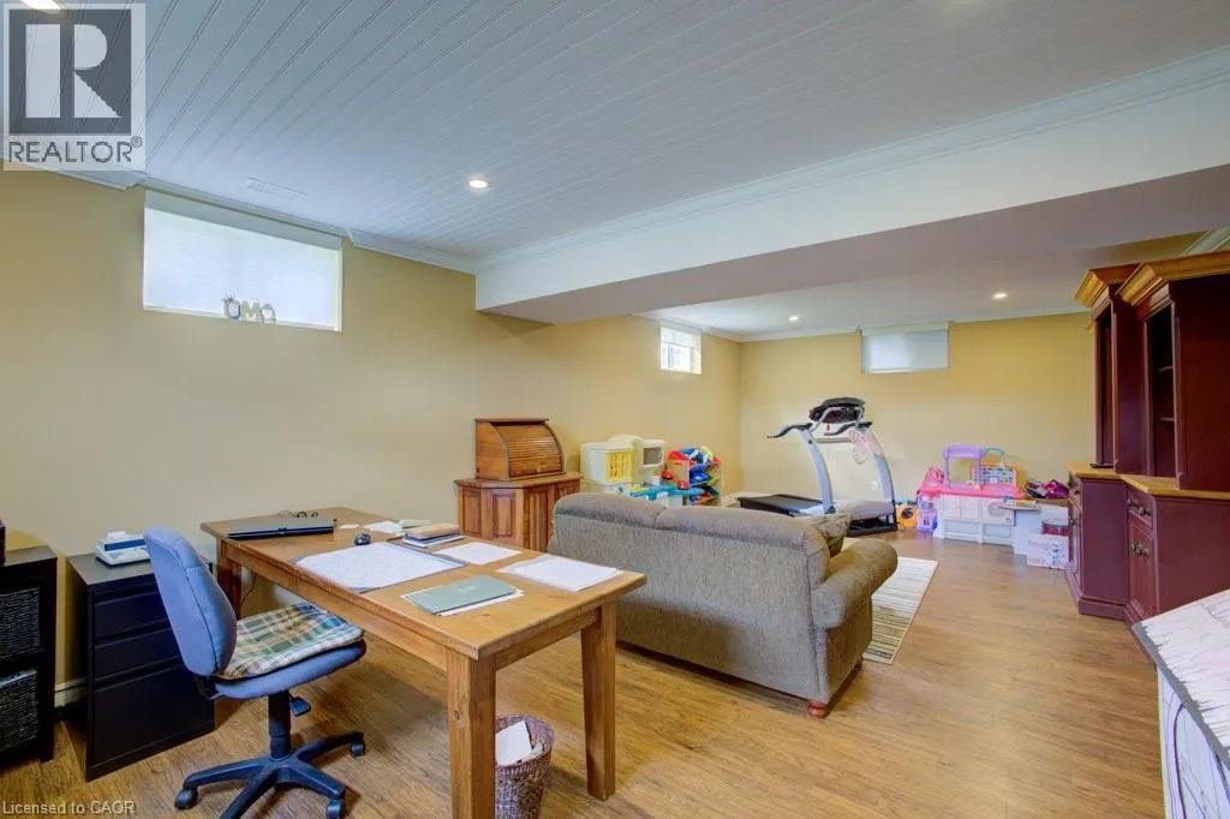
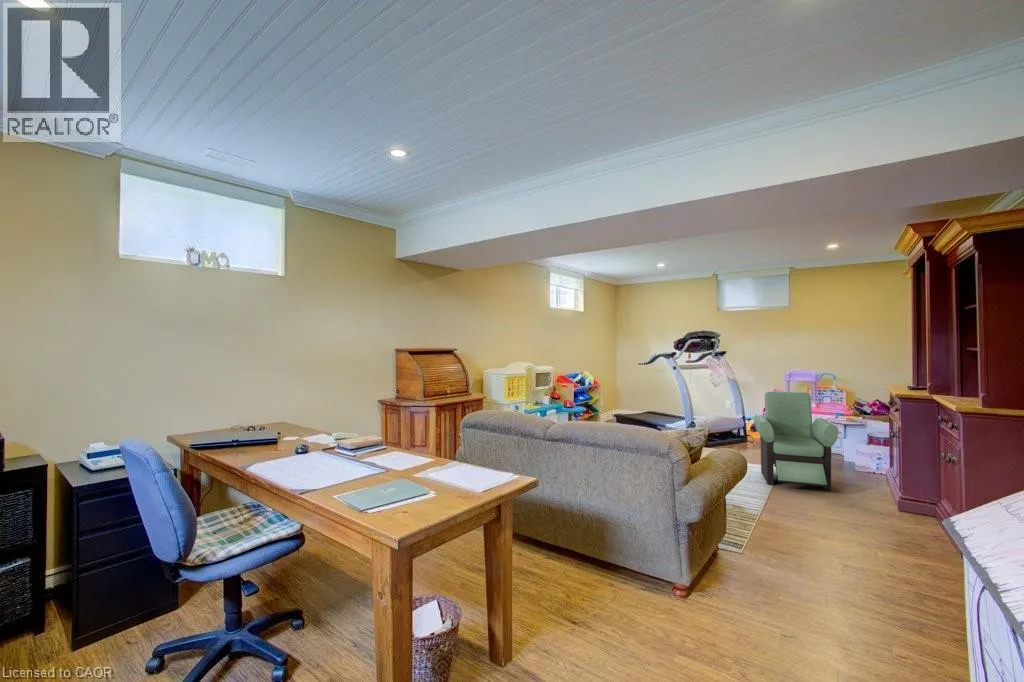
+ armchair [753,390,839,492]
